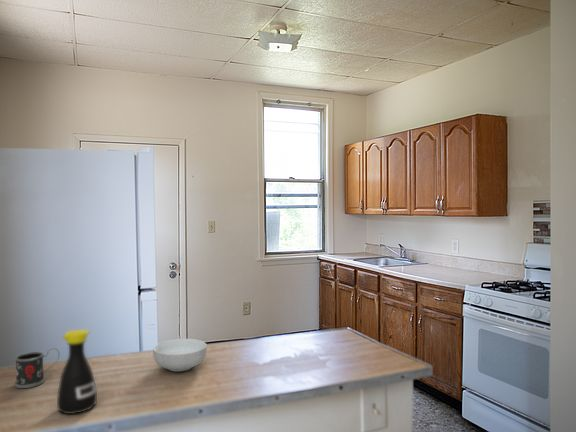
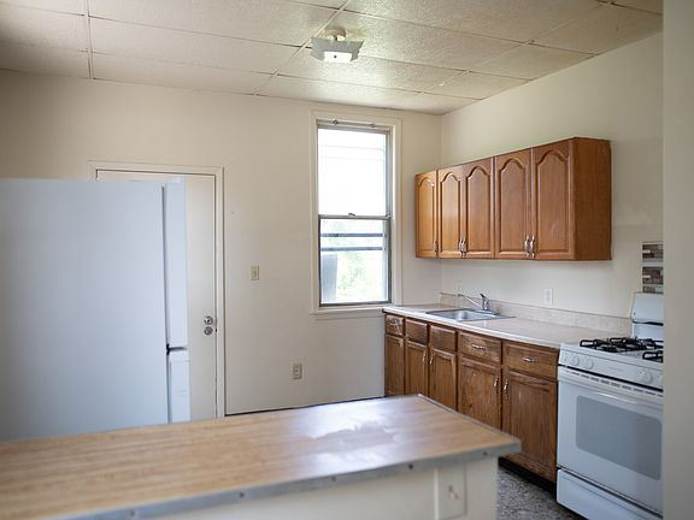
- cereal bowl [152,338,208,372]
- mug [13,347,60,389]
- bottle [56,328,98,415]
